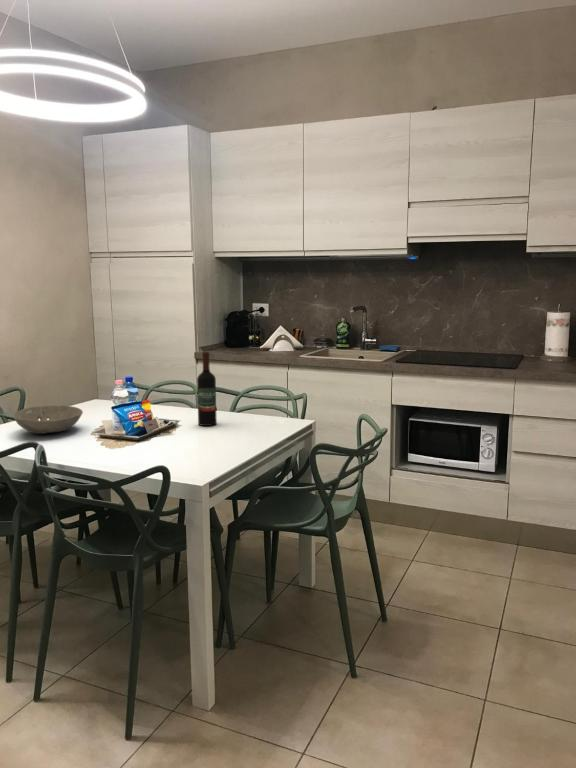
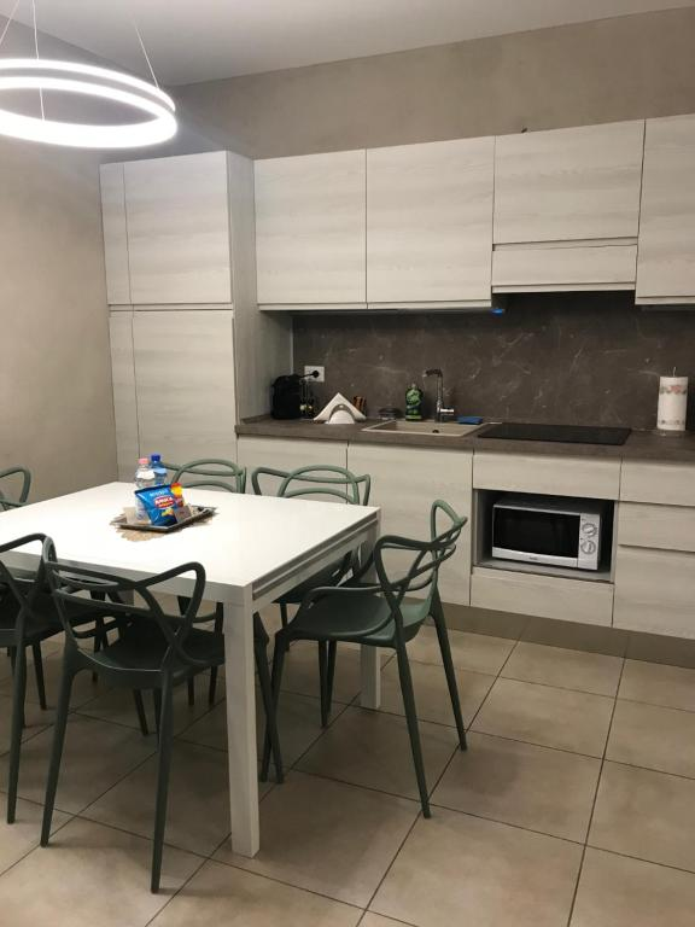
- wine bottle [196,351,218,427]
- bowl [12,405,84,435]
